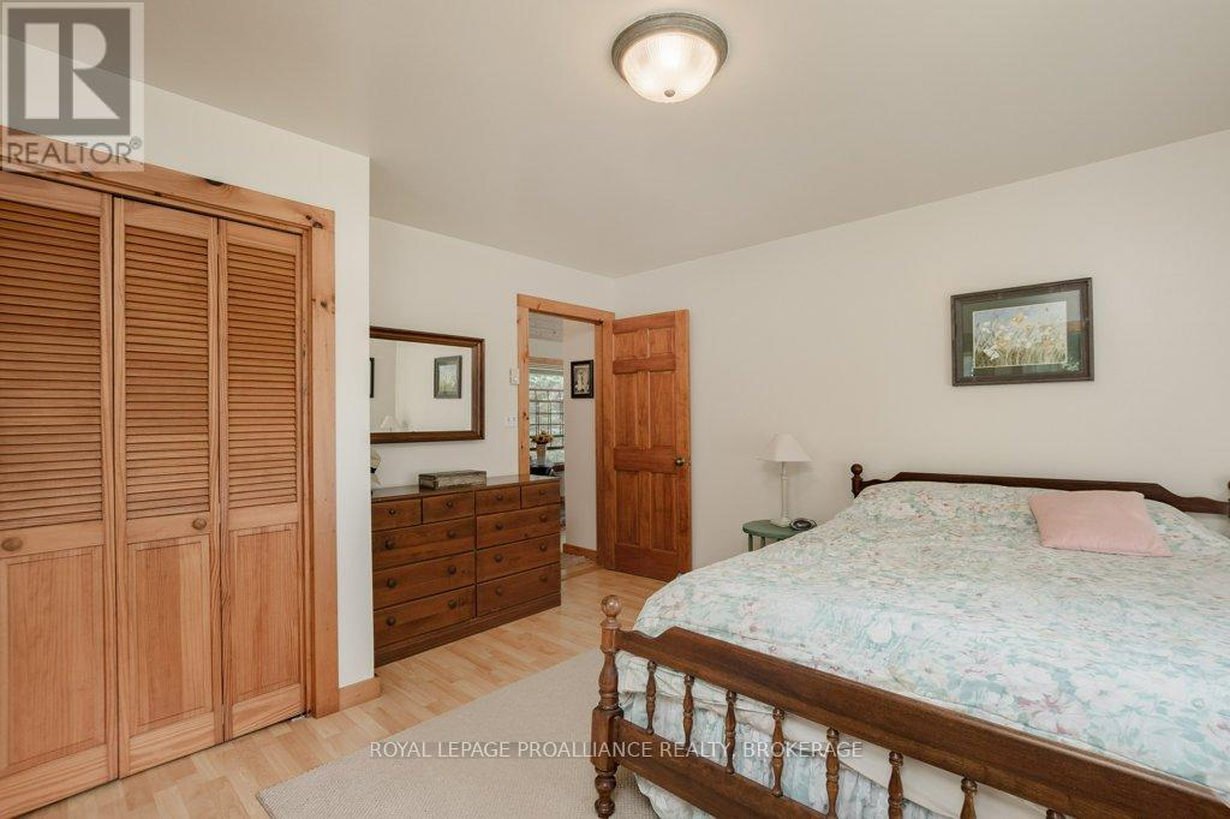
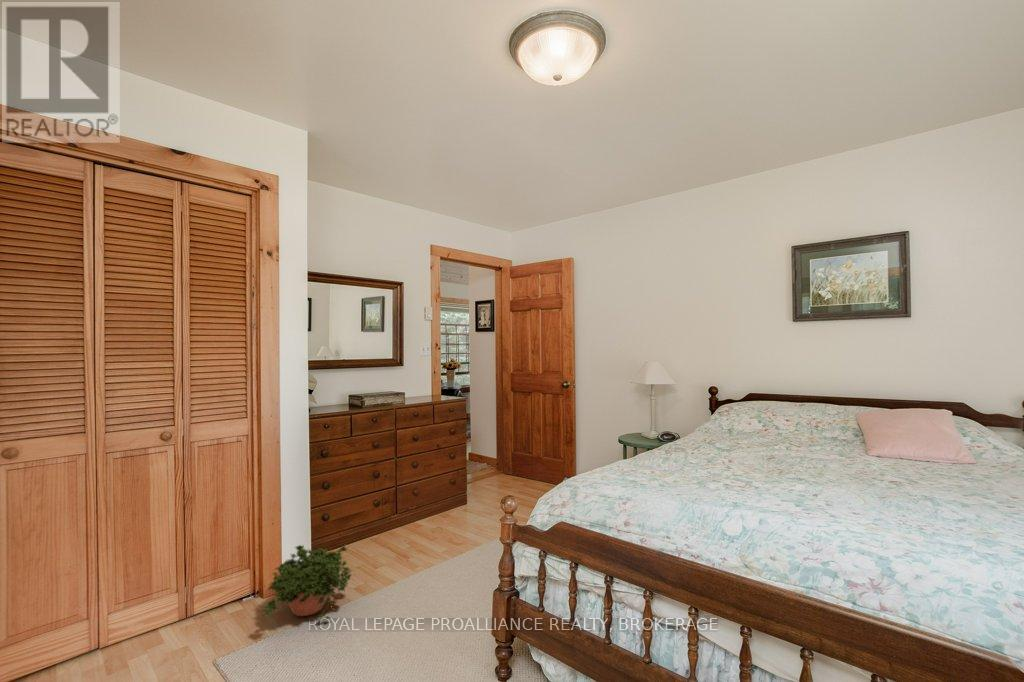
+ potted plant [259,544,355,624]
